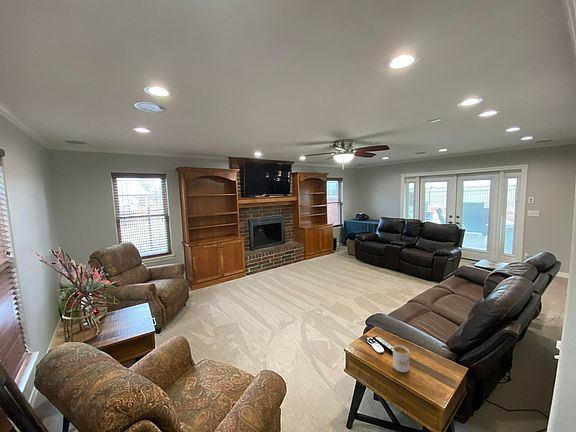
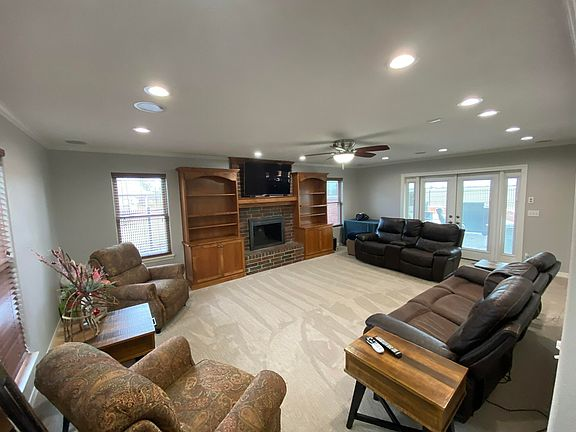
- mug [392,344,410,373]
